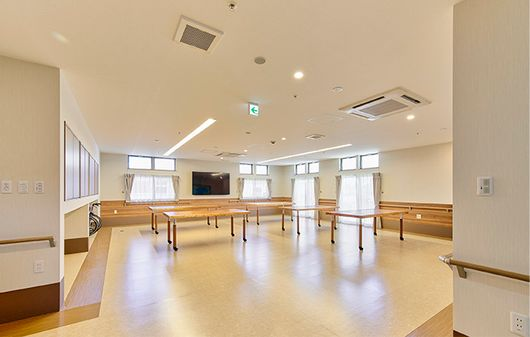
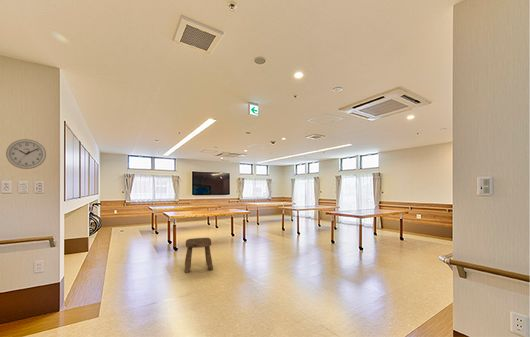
+ stool [184,237,214,274]
+ wall clock [5,138,47,170]
